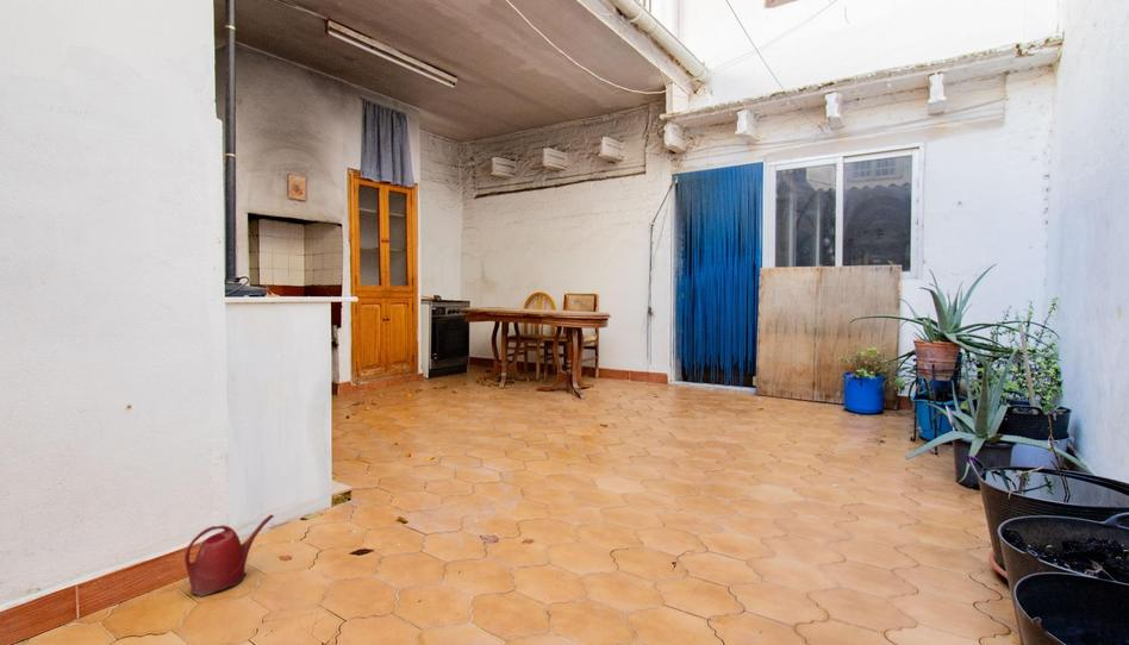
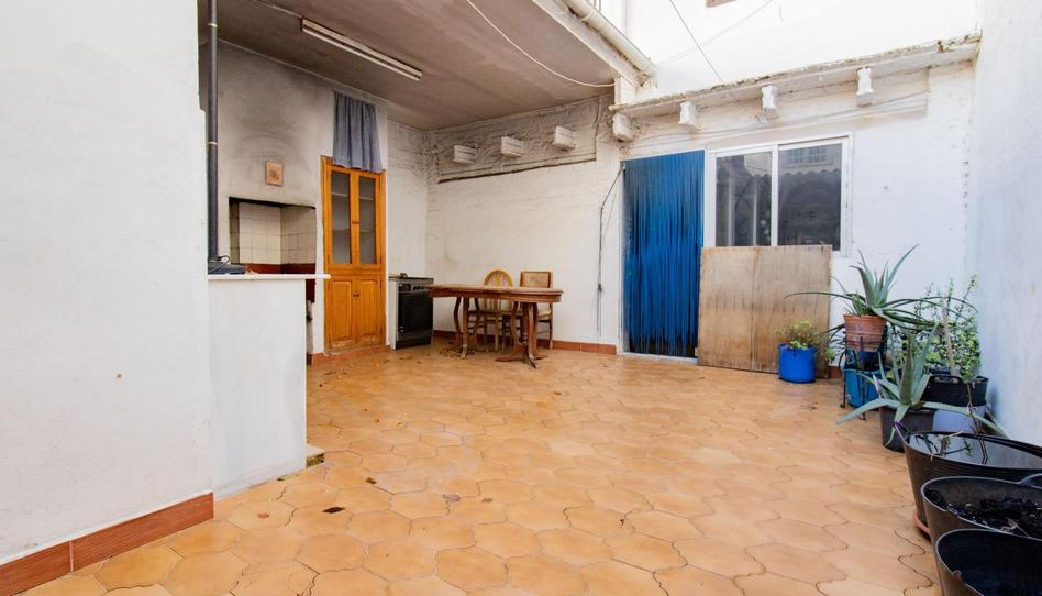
- watering can [183,513,275,597]
